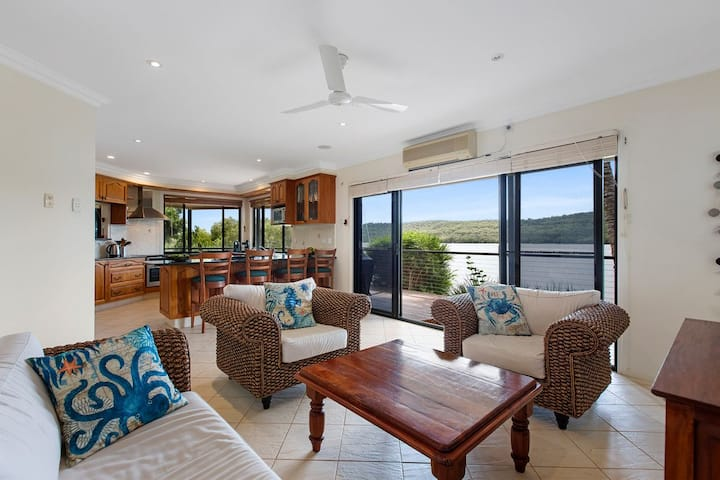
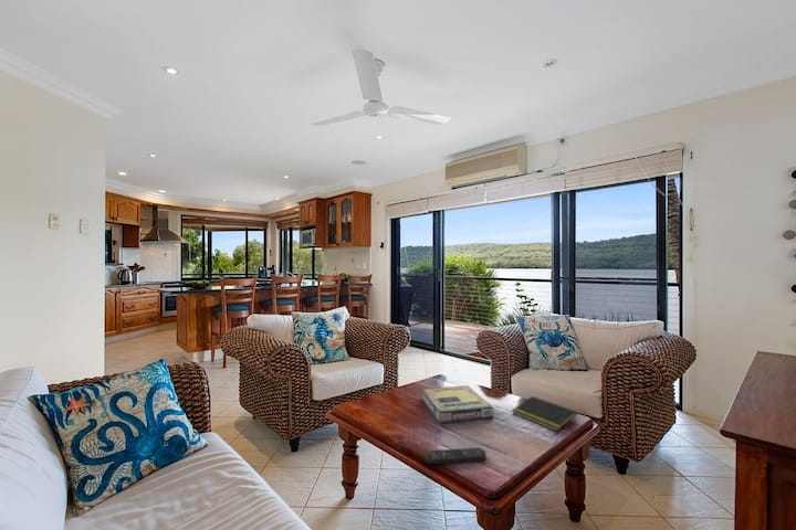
+ remote control [423,446,486,466]
+ notepad [511,395,578,432]
+ video game box [420,384,494,424]
